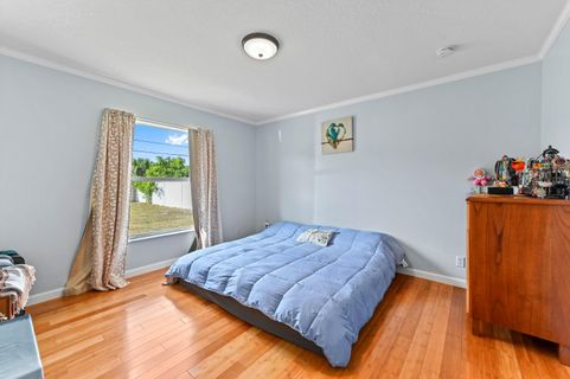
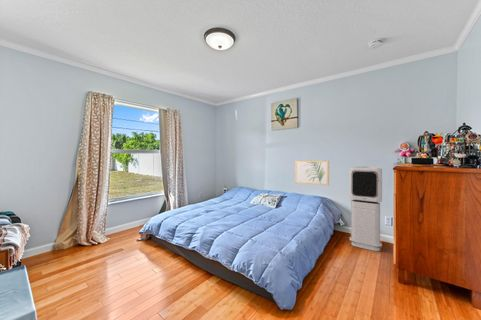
+ wall art [294,160,330,187]
+ air purifier [348,166,383,252]
